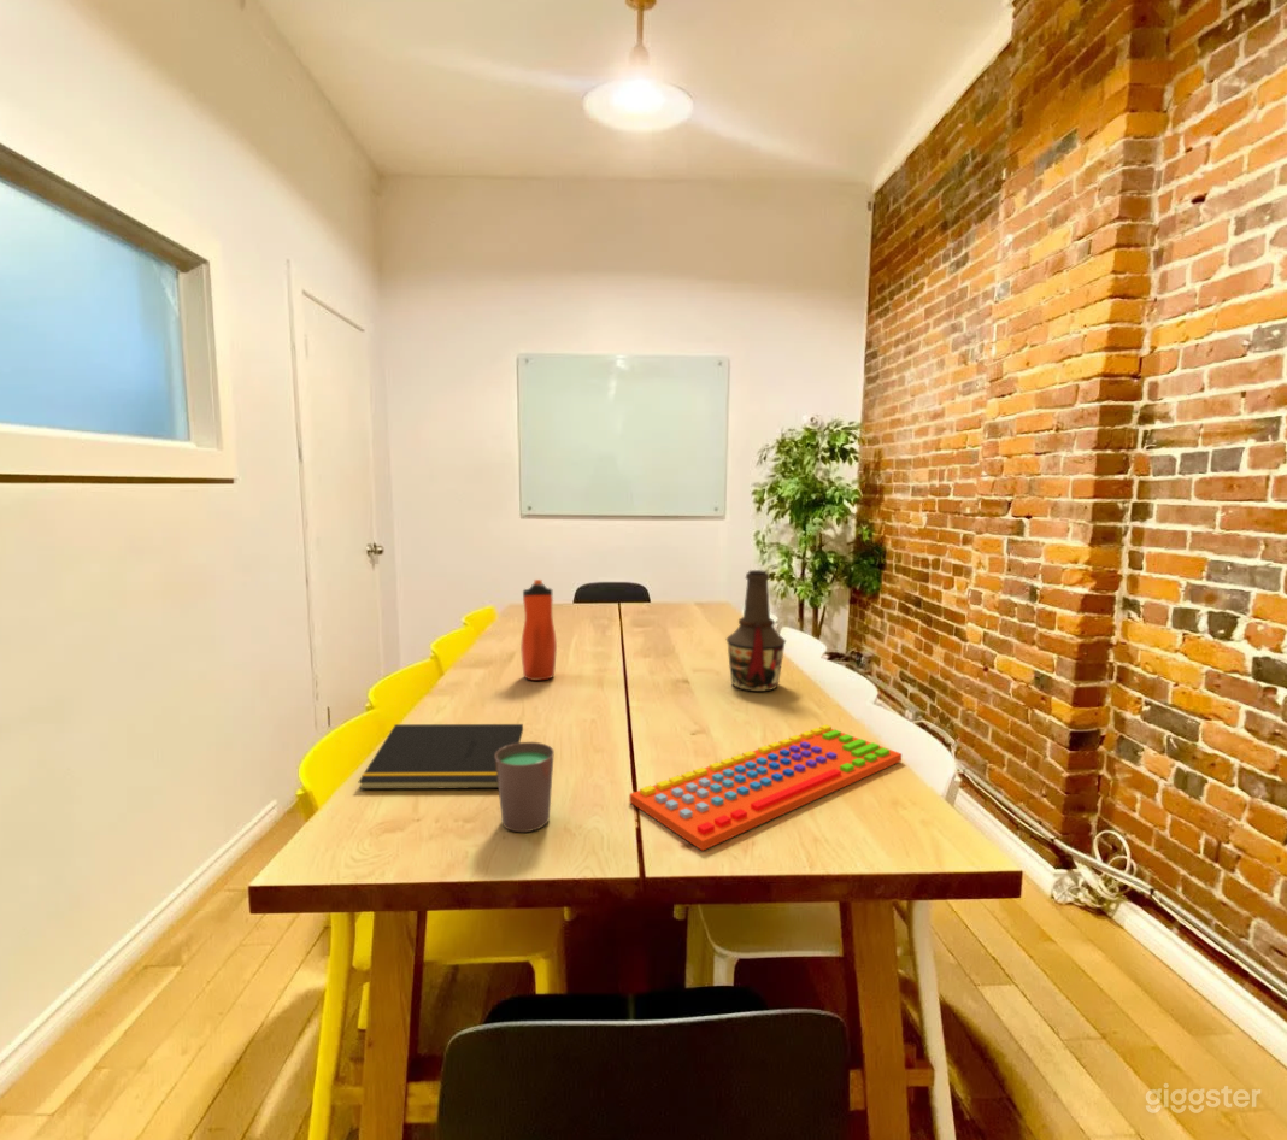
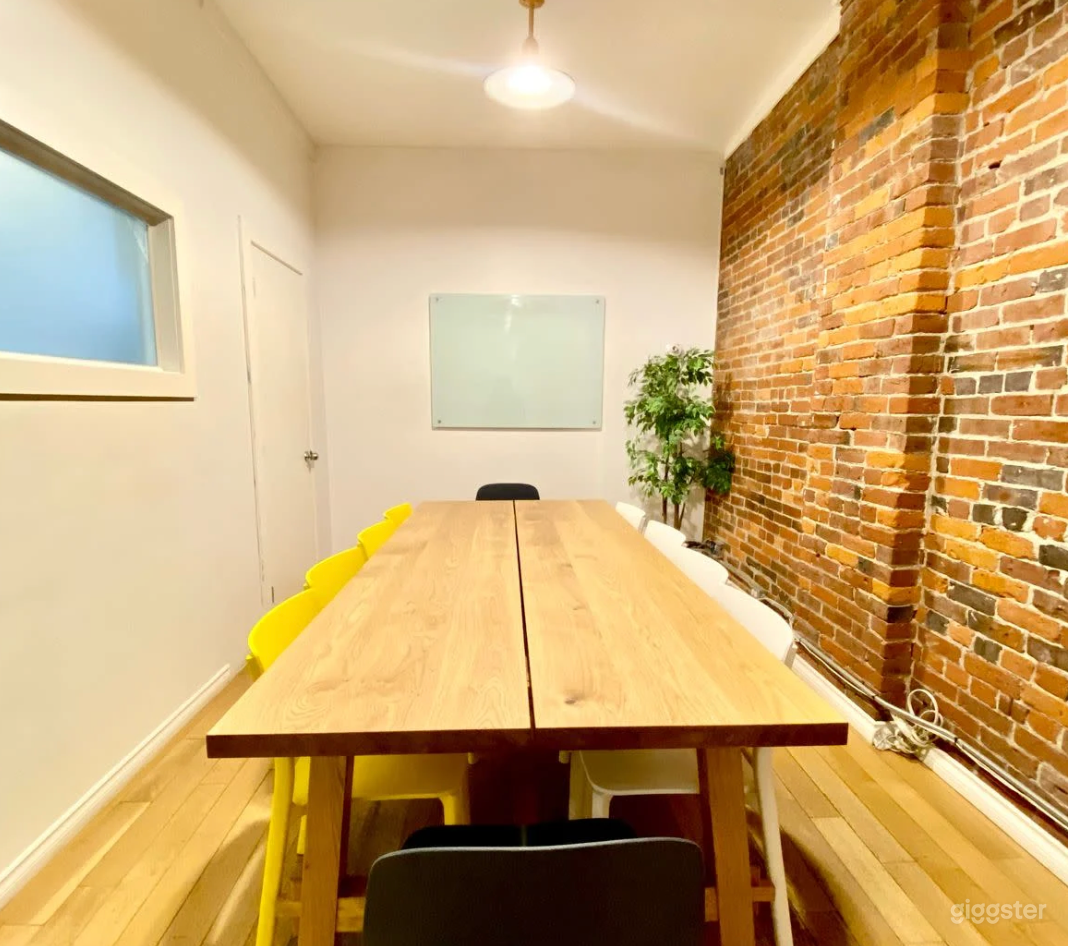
- cup [495,741,556,833]
- notepad [358,723,524,791]
- water bottle [519,578,558,681]
- keyboard [629,723,903,852]
- bottle [725,569,787,693]
